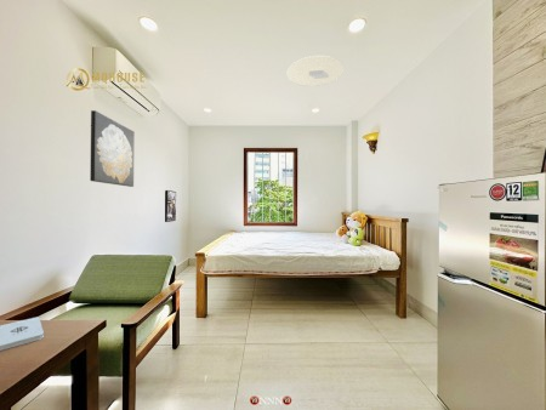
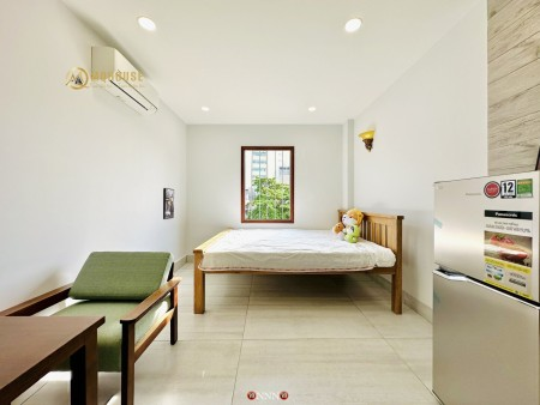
- wall art [89,109,136,188]
- notepad [0,317,45,352]
- ceiling light [286,55,345,87]
